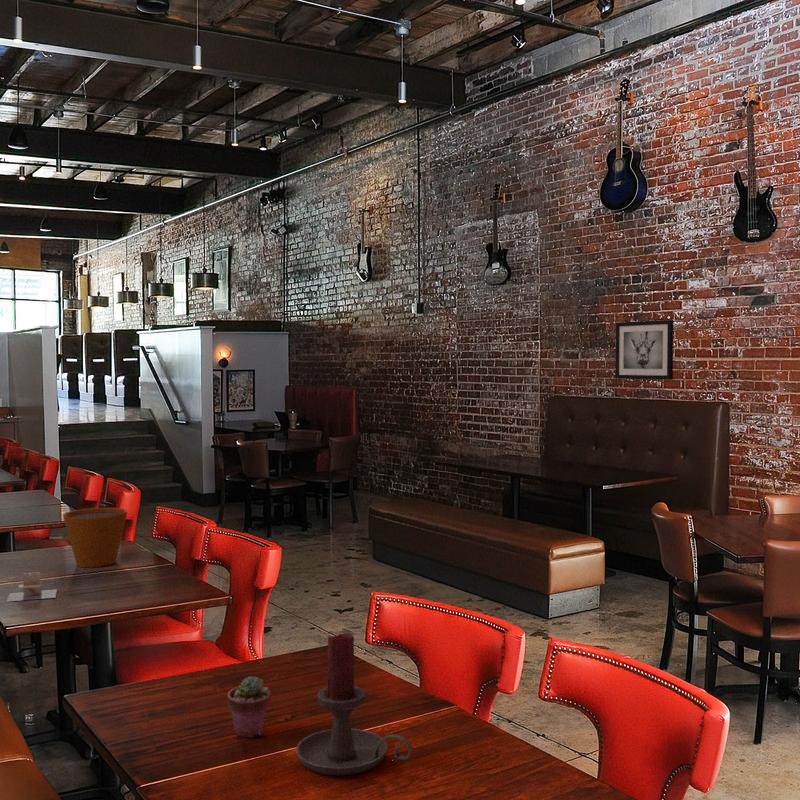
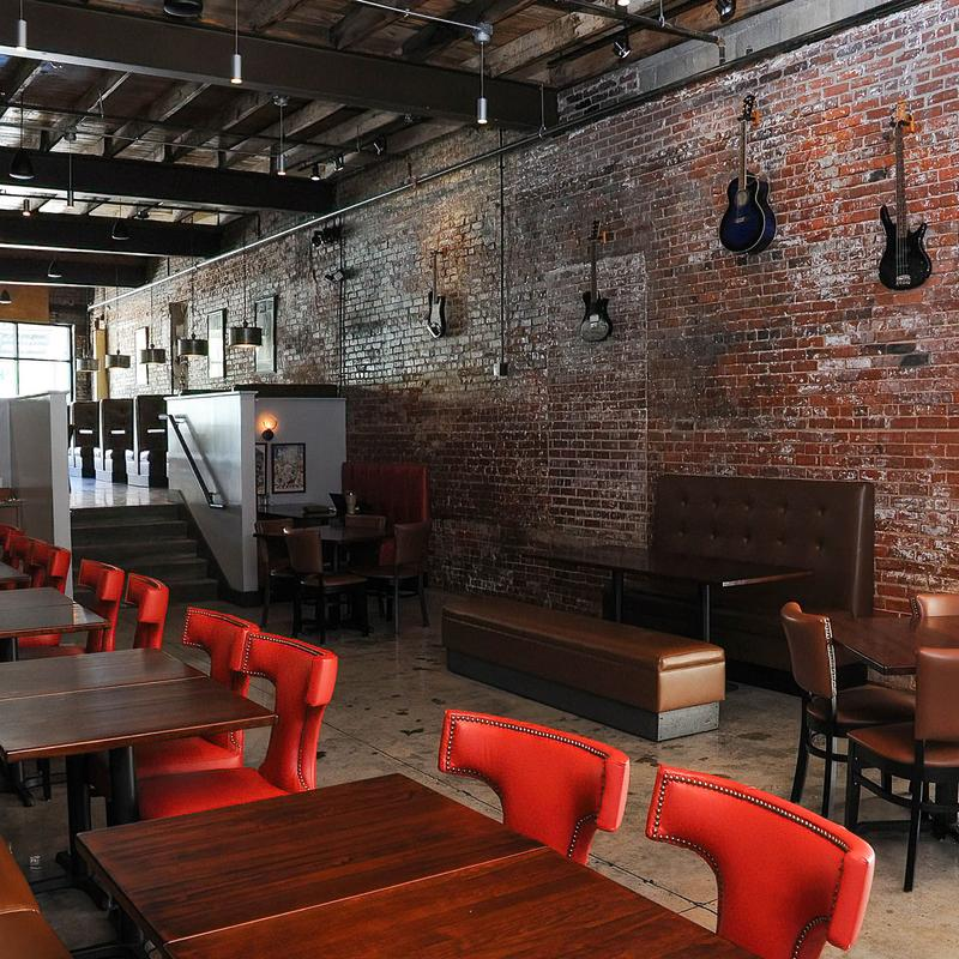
- wall art [615,319,674,381]
- candle holder [295,632,413,776]
- potted succulent [226,675,271,739]
- flower pot [62,507,128,568]
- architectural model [6,571,58,603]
